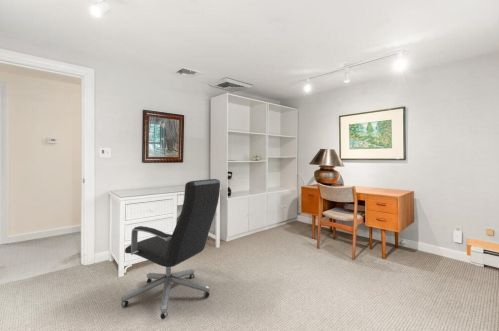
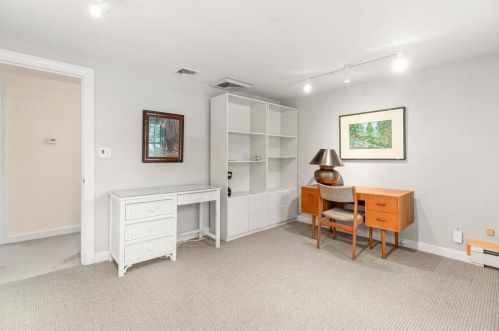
- office chair [120,178,221,320]
